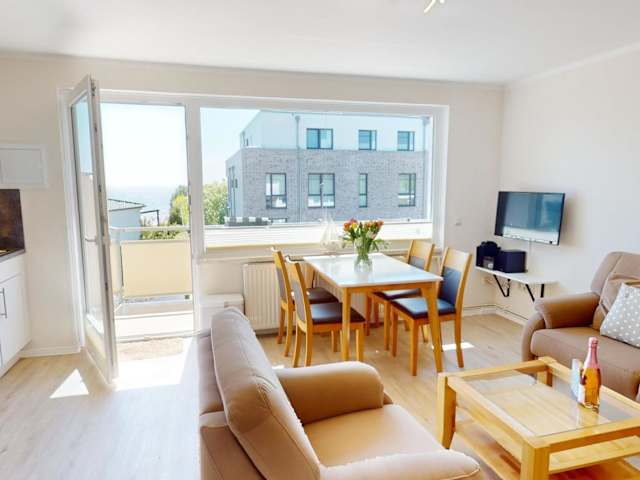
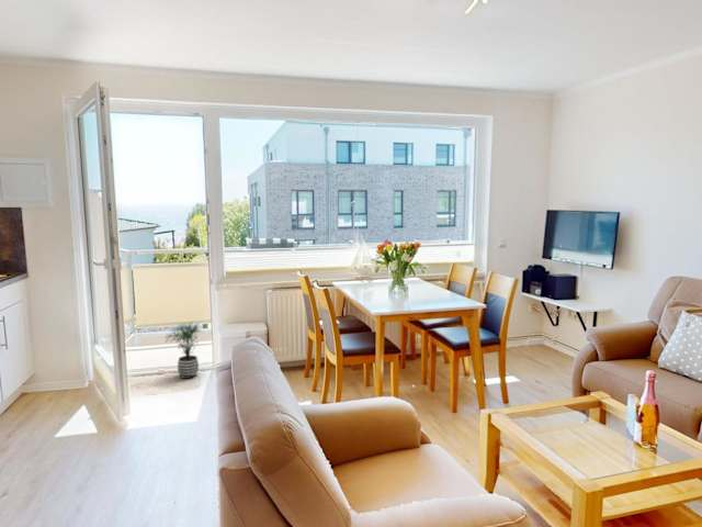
+ potted plant [163,321,205,380]
